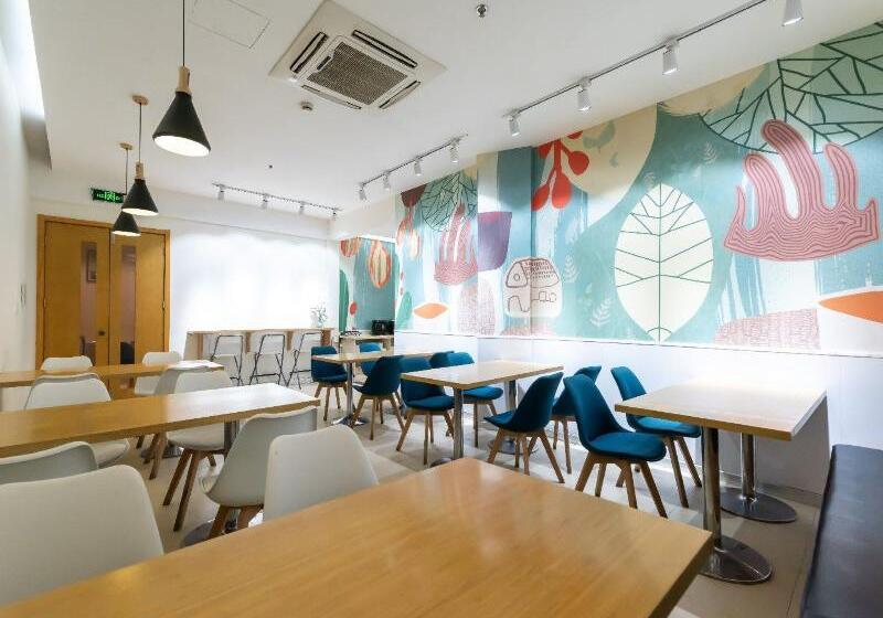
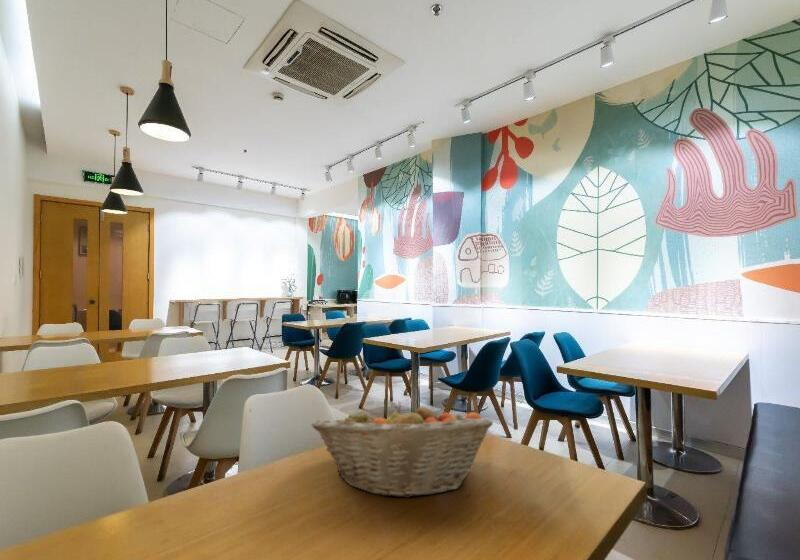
+ fruit basket [310,401,494,499]
